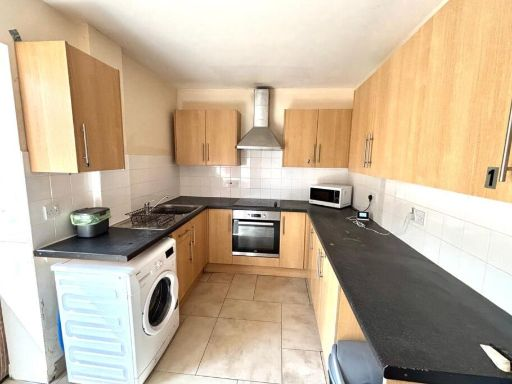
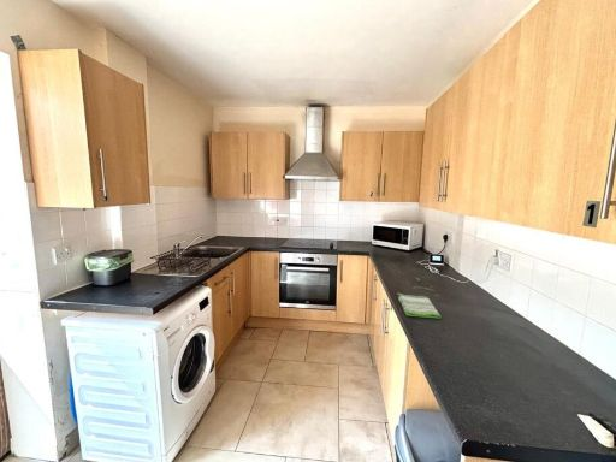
+ dish towel [397,292,442,320]
